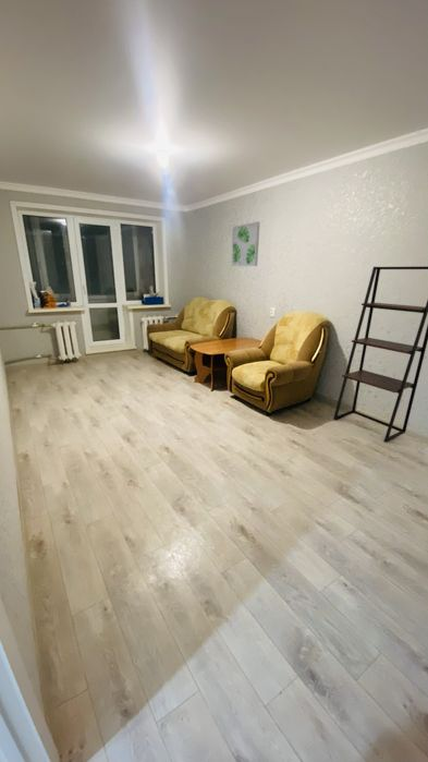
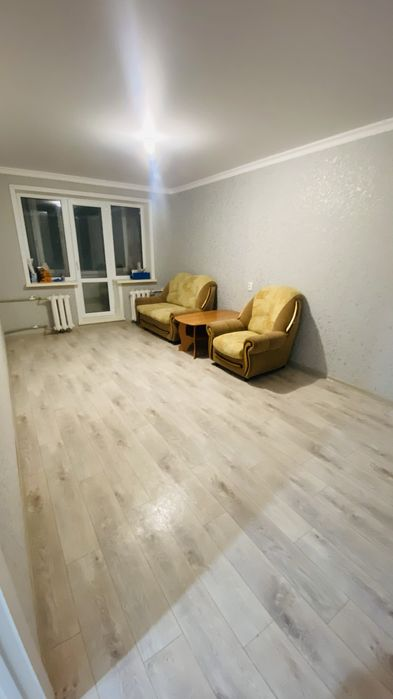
- wall art [230,220,261,267]
- shelving unit [332,266,428,444]
